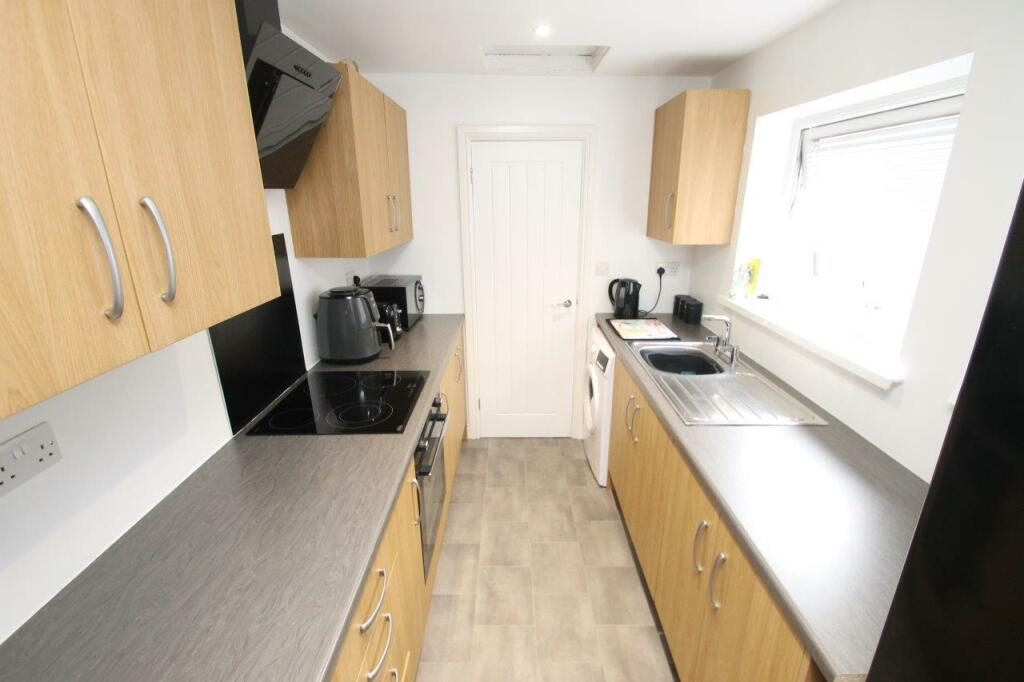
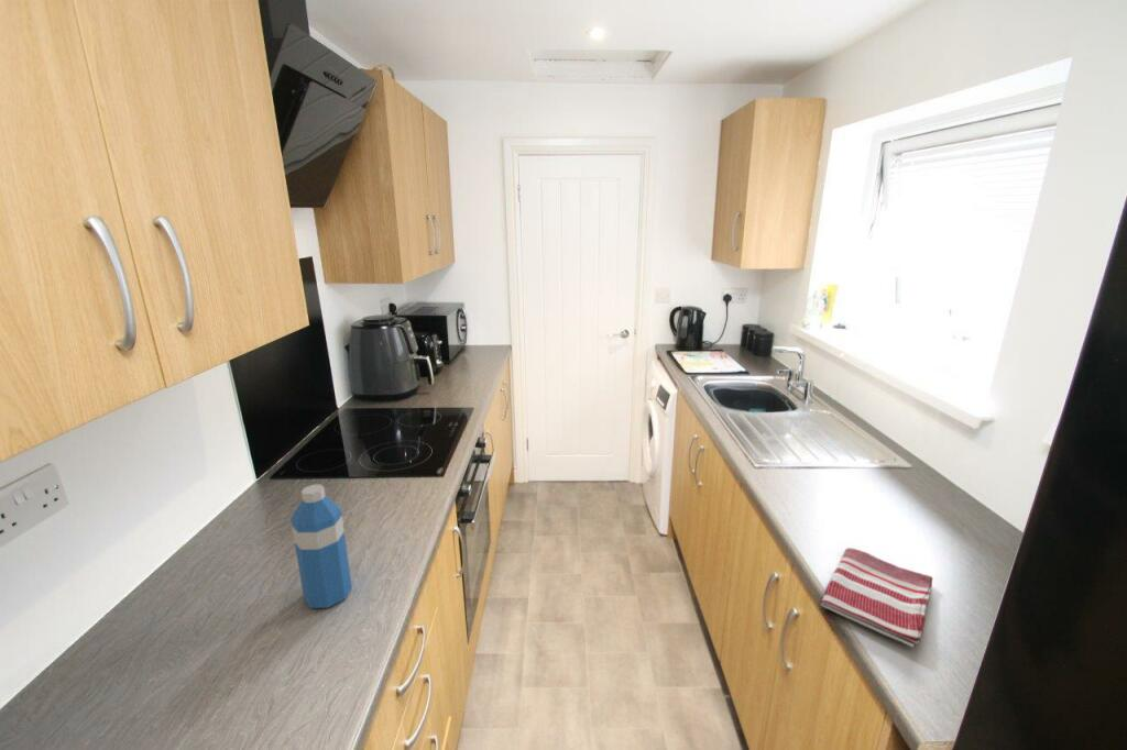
+ water bottle [289,484,353,609]
+ dish towel [820,547,933,649]
